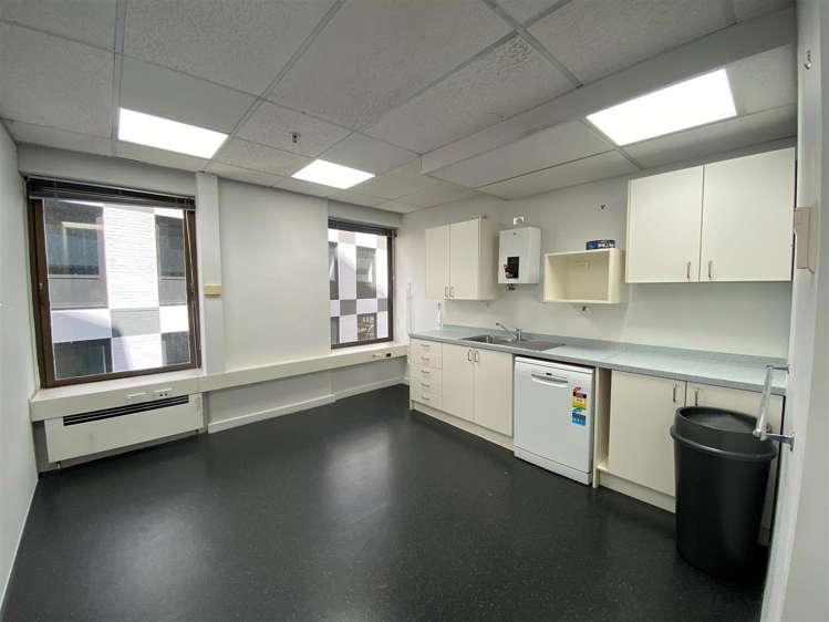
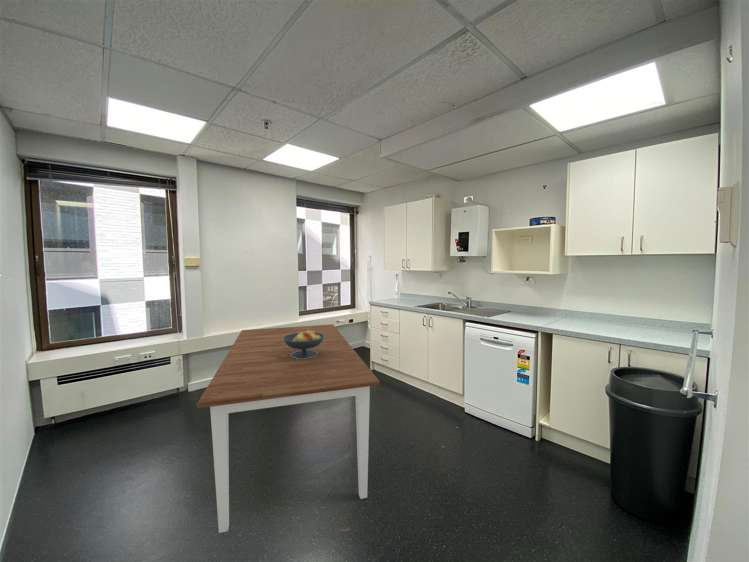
+ dining table [196,323,381,534]
+ fruit bowl [283,329,325,359]
